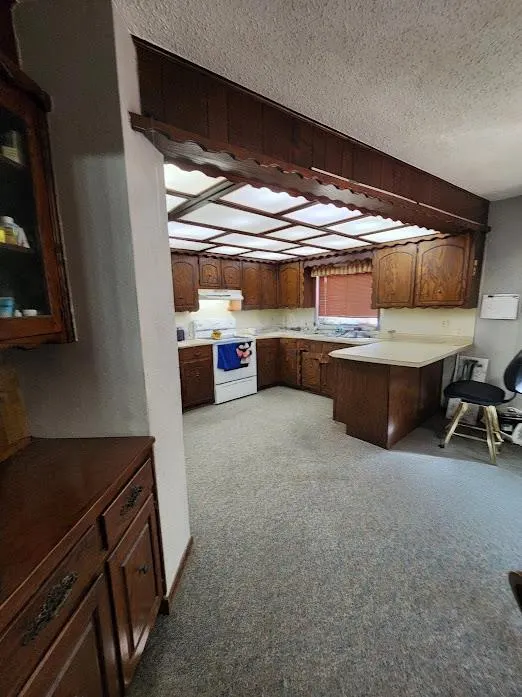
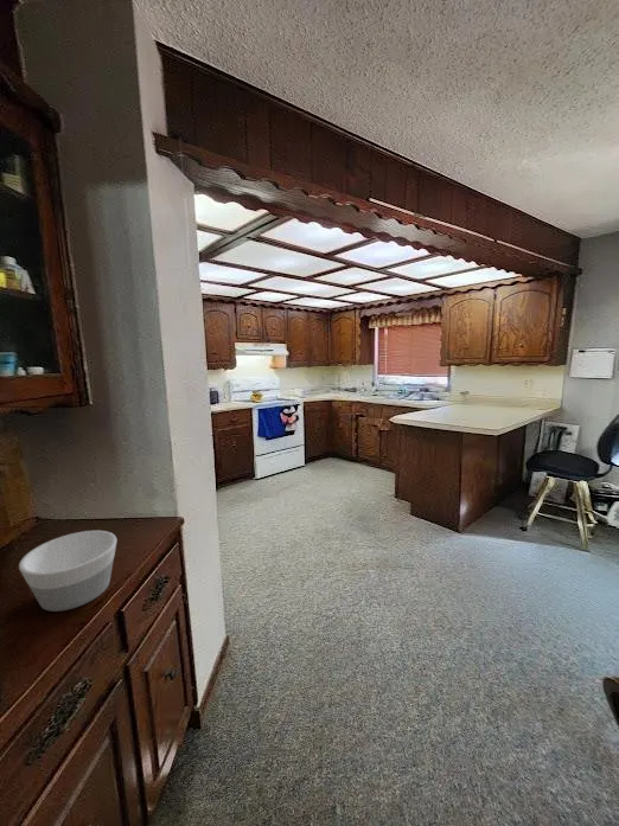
+ bowl [18,530,119,613]
